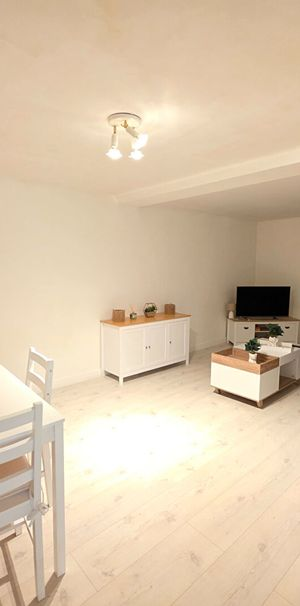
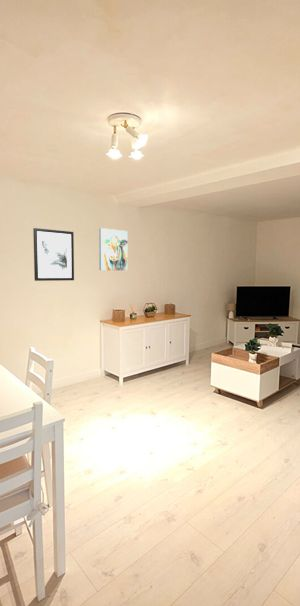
+ wall art [98,227,129,271]
+ wall art [32,227,75,282]
